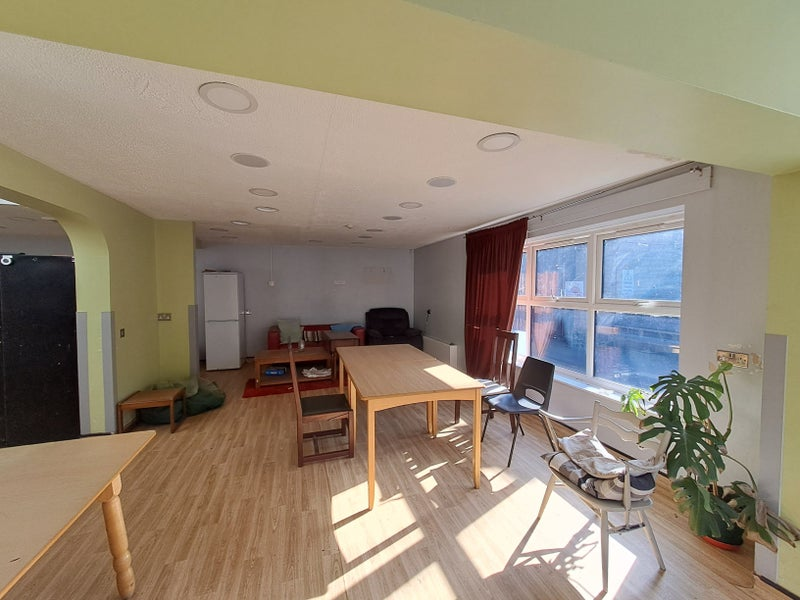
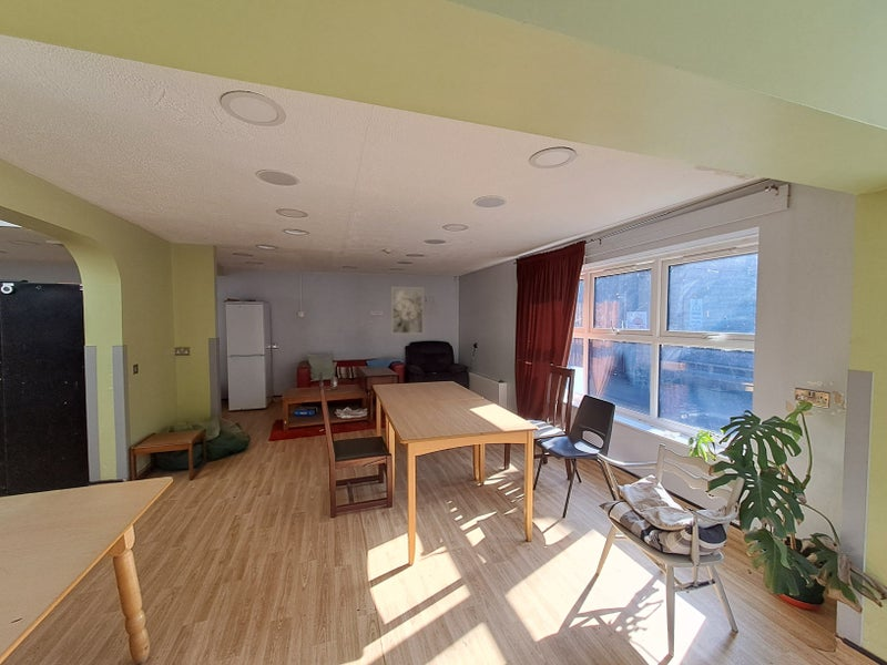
+ wall art [390,286,425,336]
